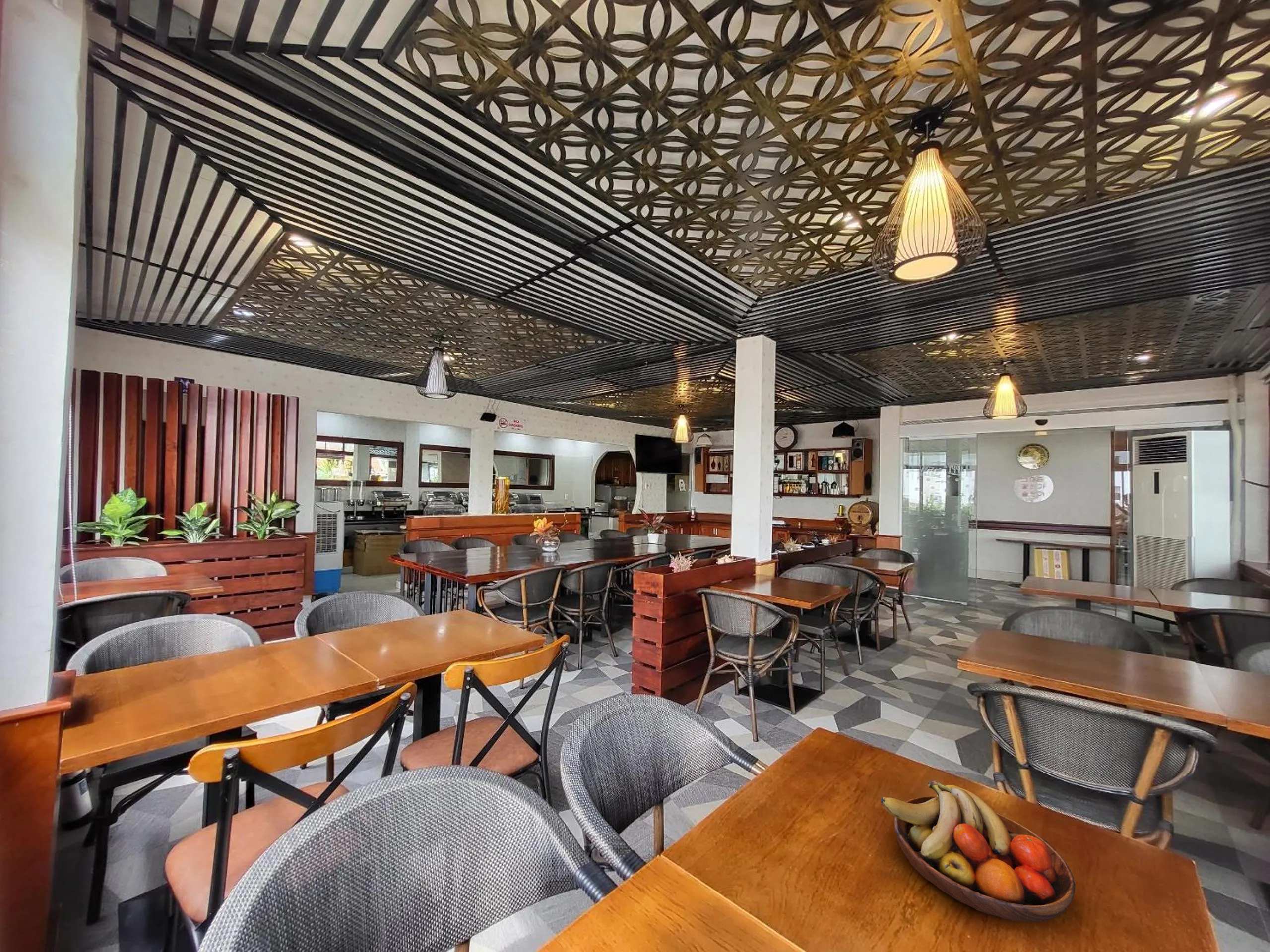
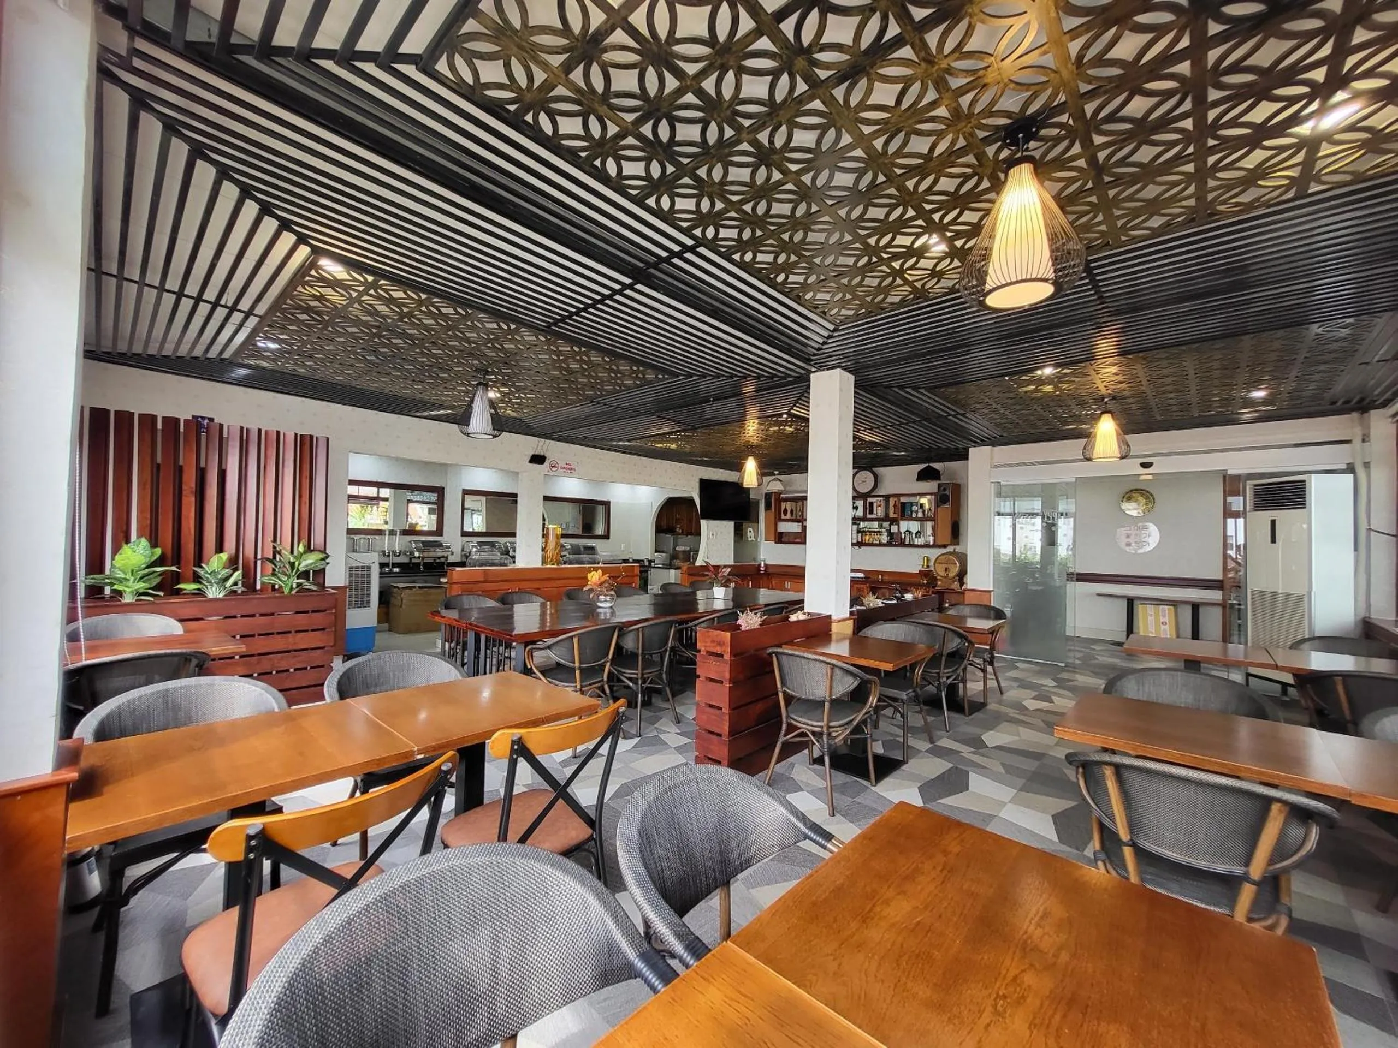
- fruit bowl [880,779,1076,923]
